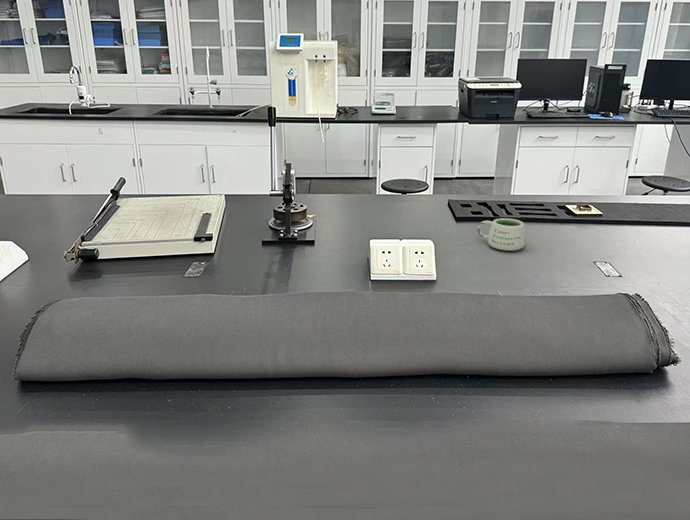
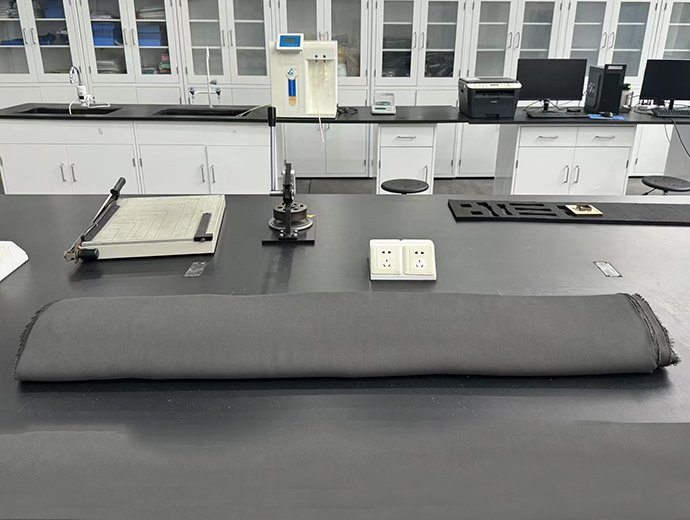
- mug [477,217,527,252]
